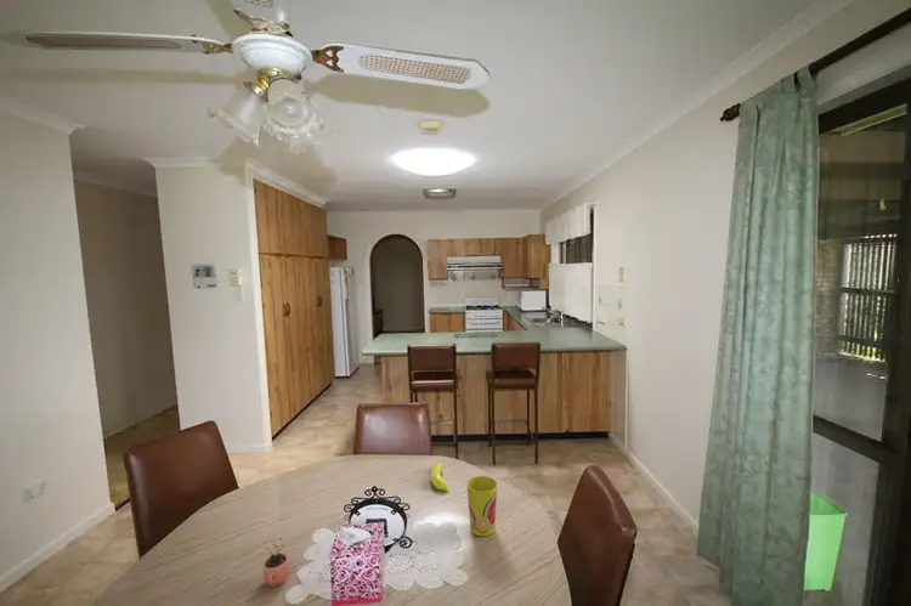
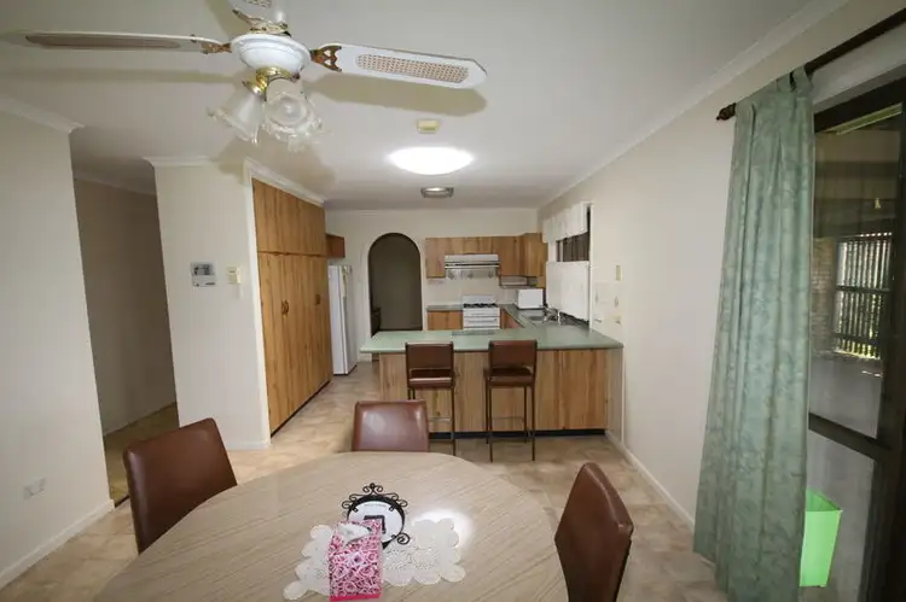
- cup [465,475,498,537]
- banana [429,461,451,492]
- cocoa [262,537,290,588]
